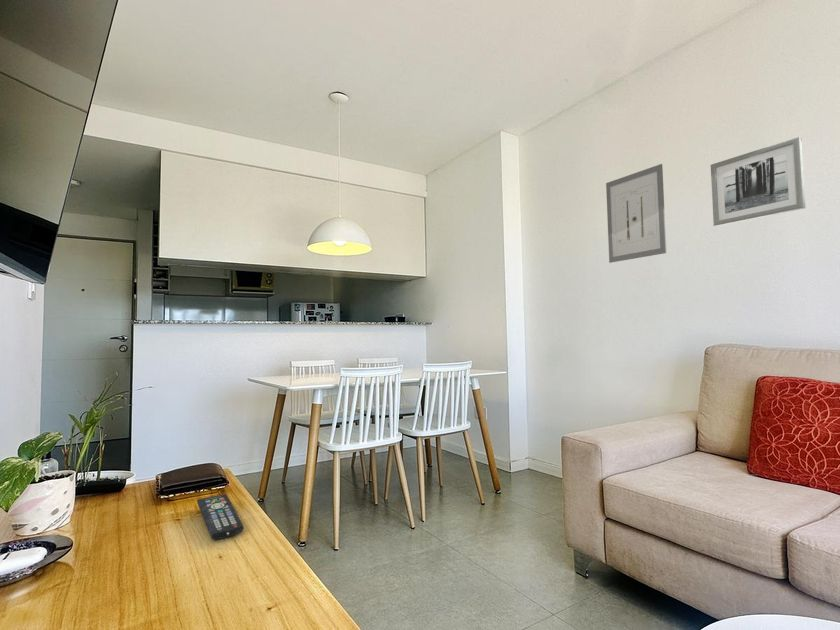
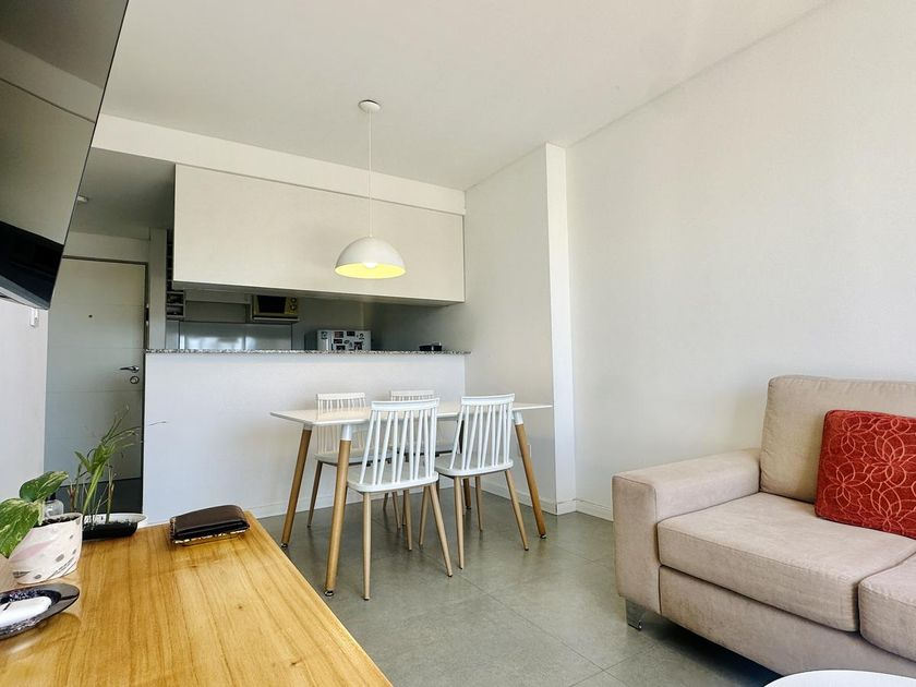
- remote control [196,493,245,540]
- wall art [605,163,667,264]
- wall art [710,136,806,227]
